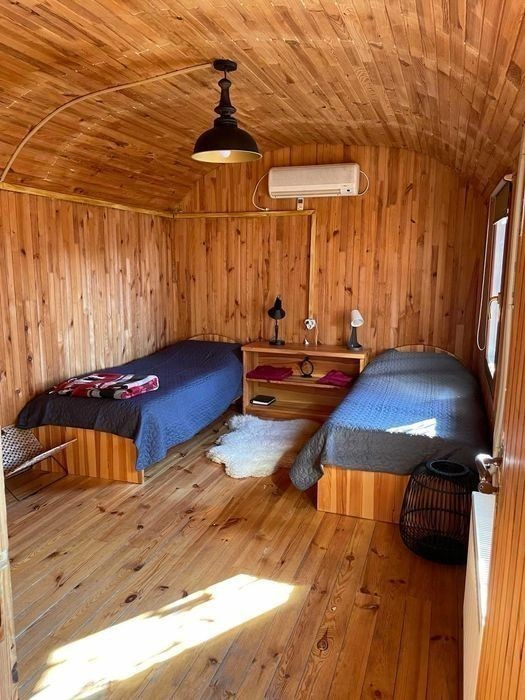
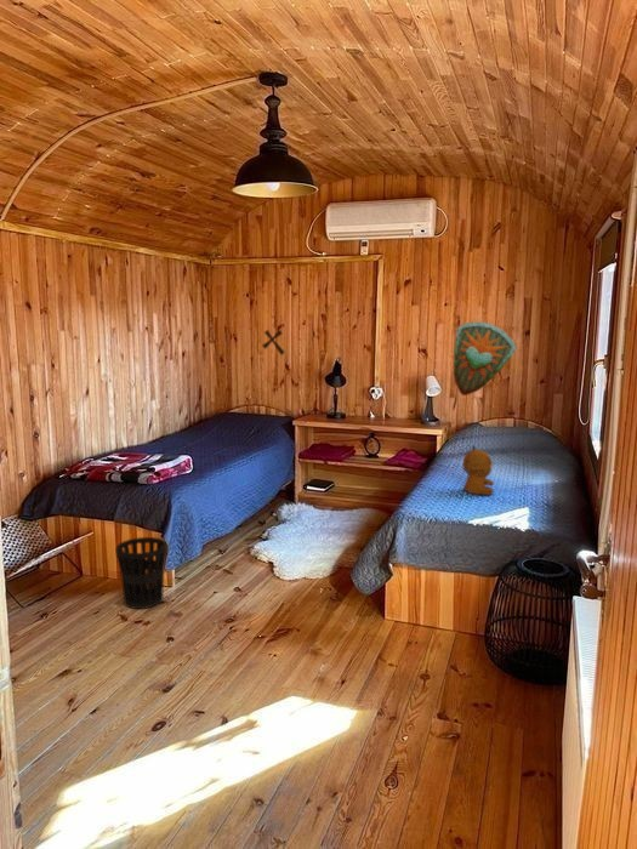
+ wastebasket [114,536,169,610]
+ stuffed bear [461,444,495,496]
+ decorative cross [261,329,286,357]
+ decorative shield [453,320,517,397]
